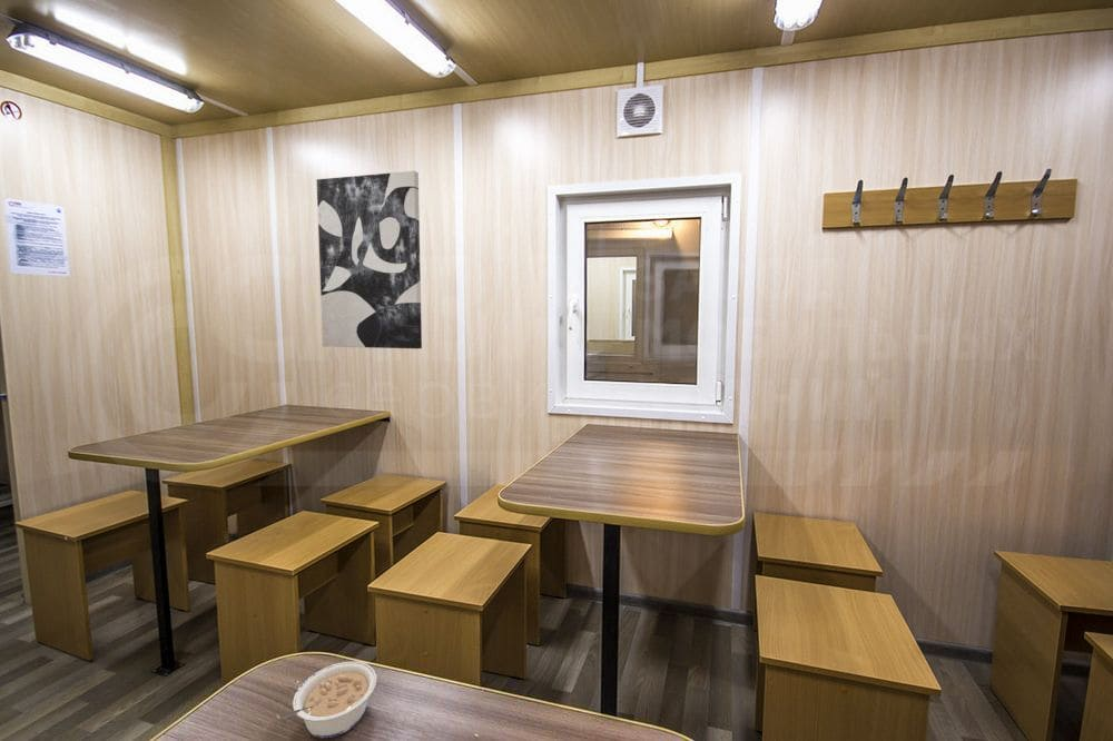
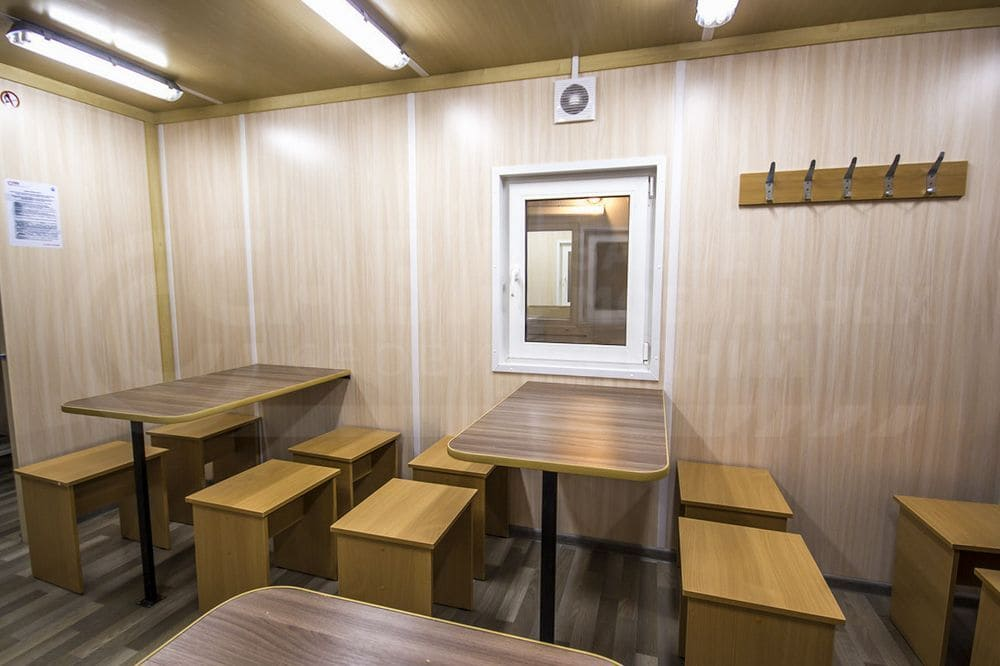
- legume [275,661,377,739]
- wall art [316,170,423,349]
